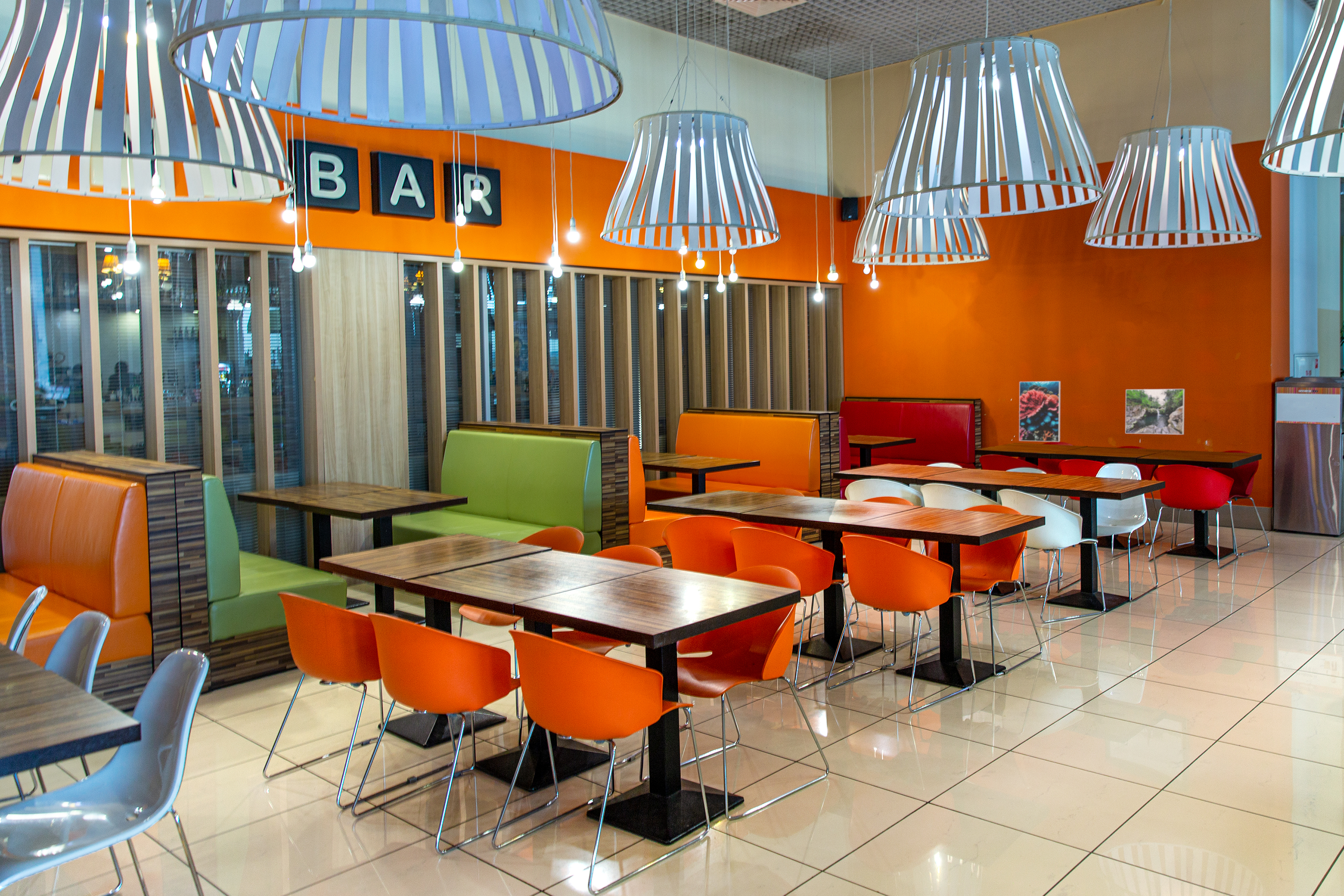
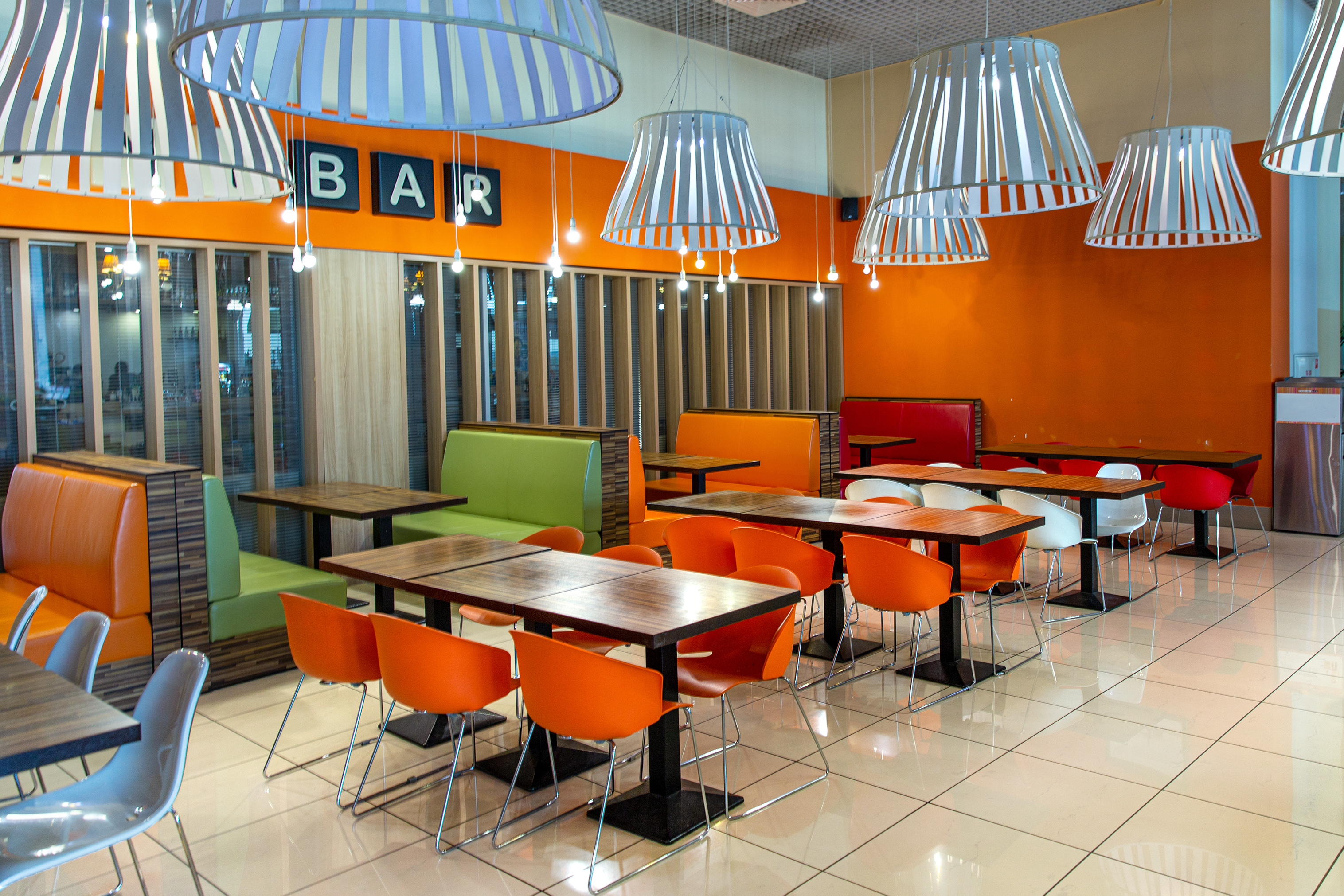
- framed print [1019,381,1061,442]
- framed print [1125,389,1185,435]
